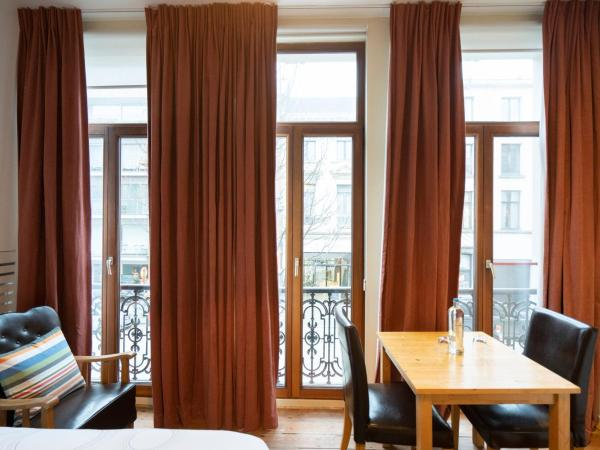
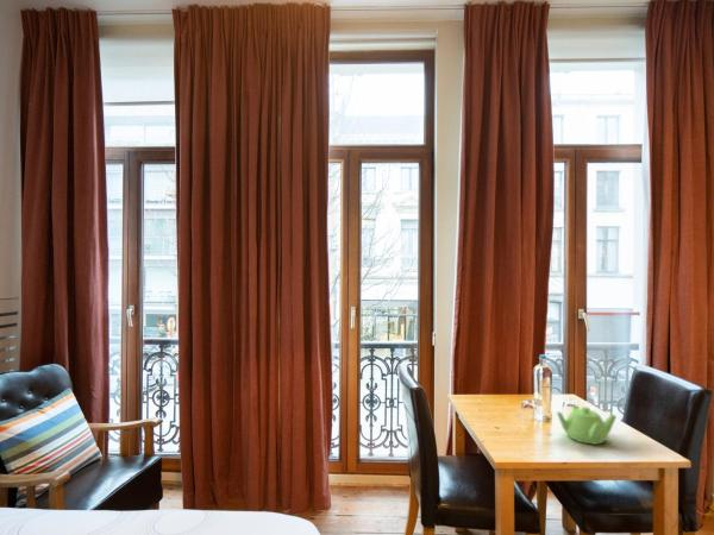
+ teapot [556,403,618,446]
